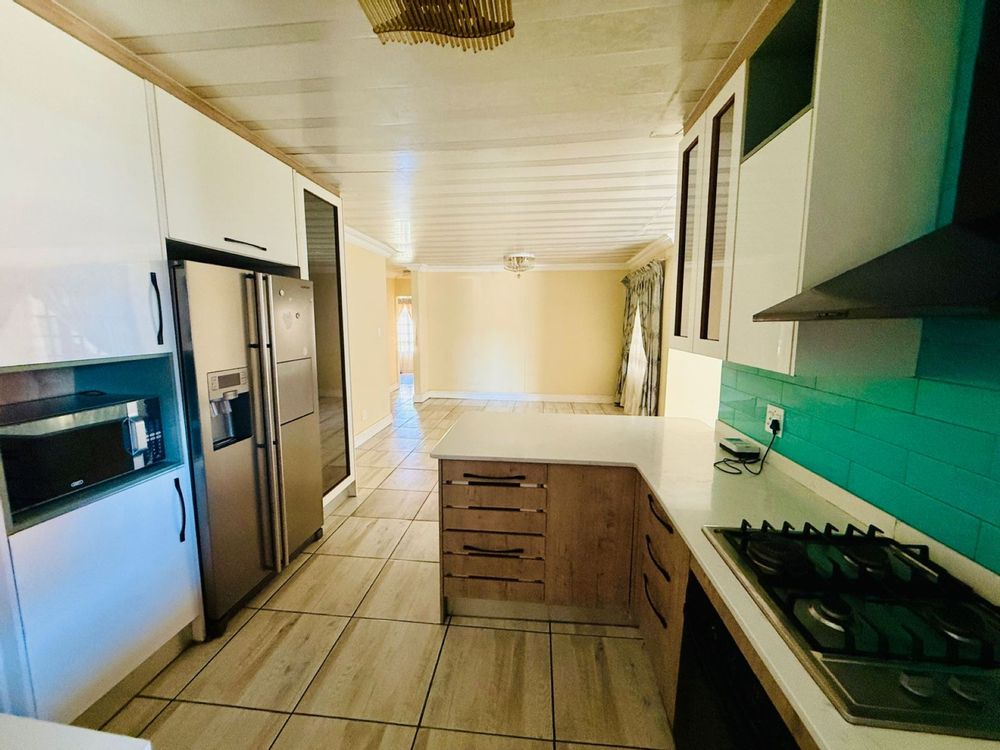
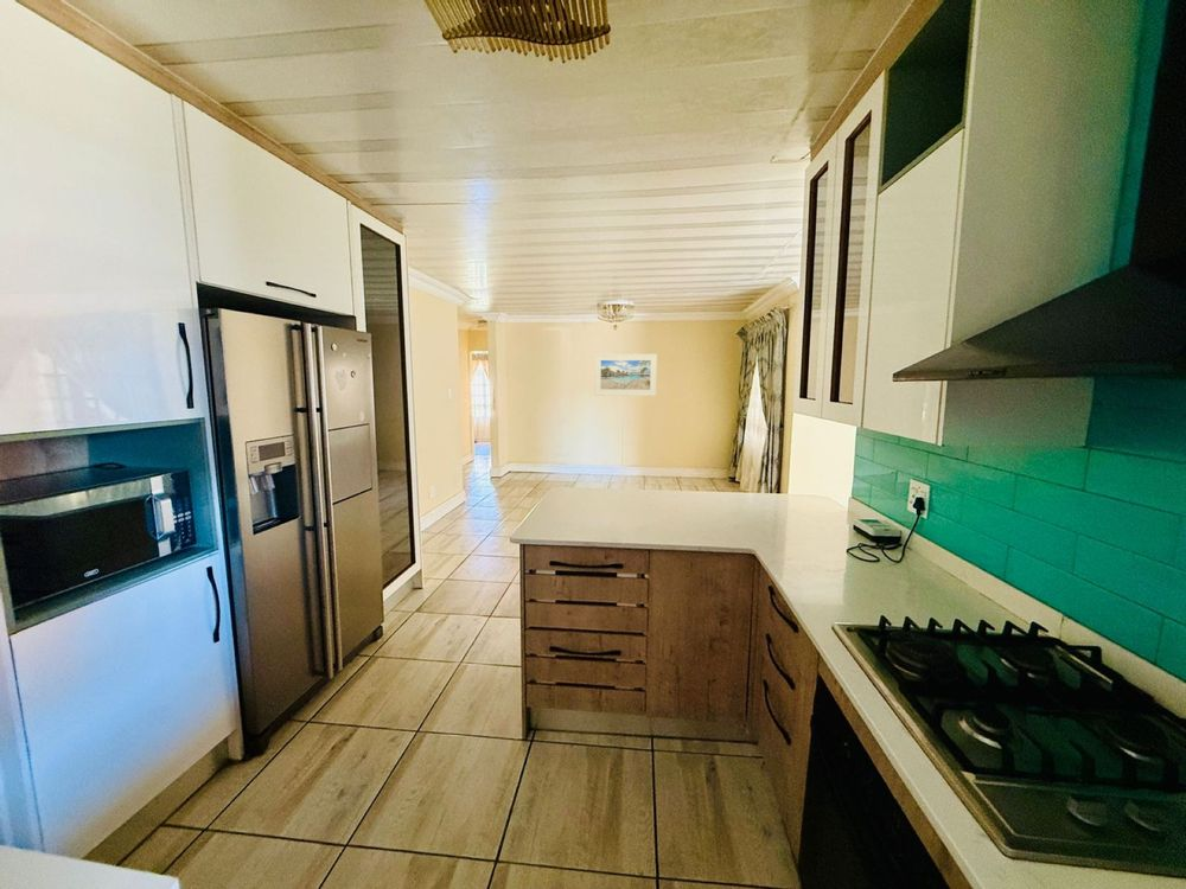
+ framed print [593,353,658,397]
